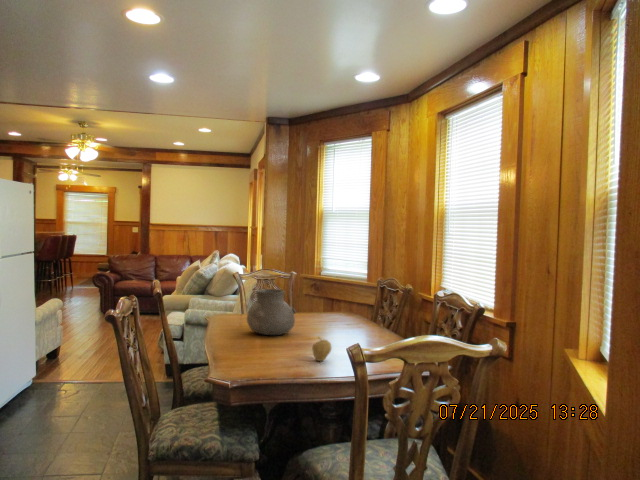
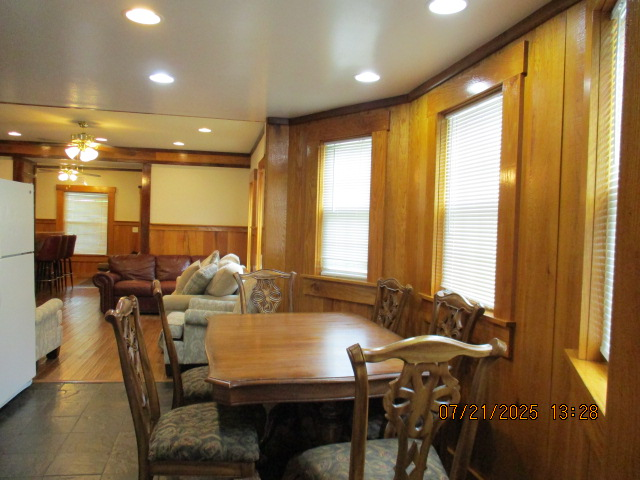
- vase [246,288,297,336]
- fruit [311,336,333,362]
